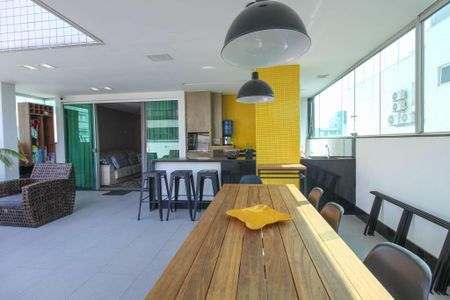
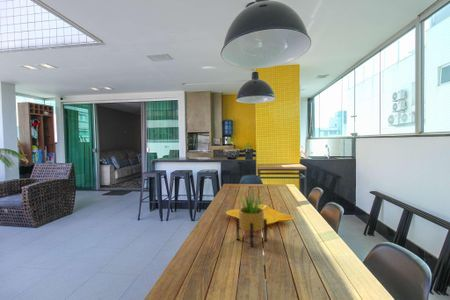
+ potted plant [235,188,268,248]
